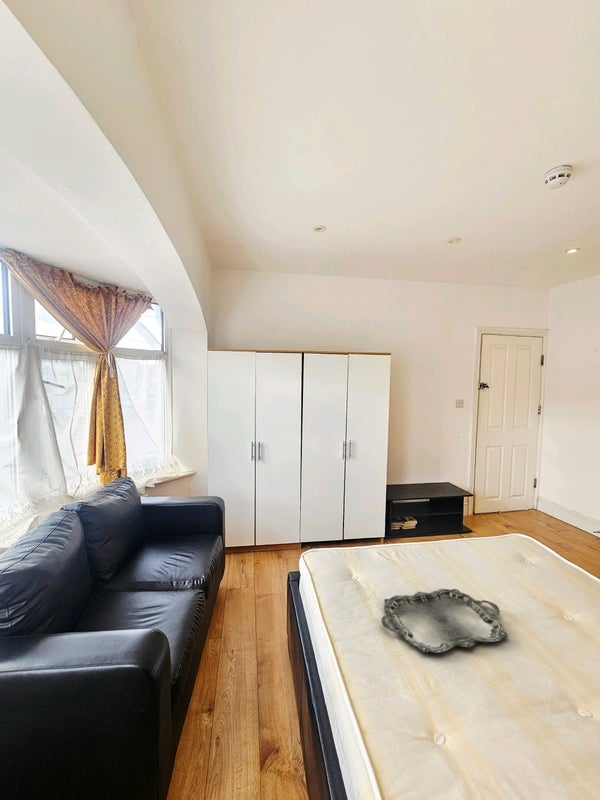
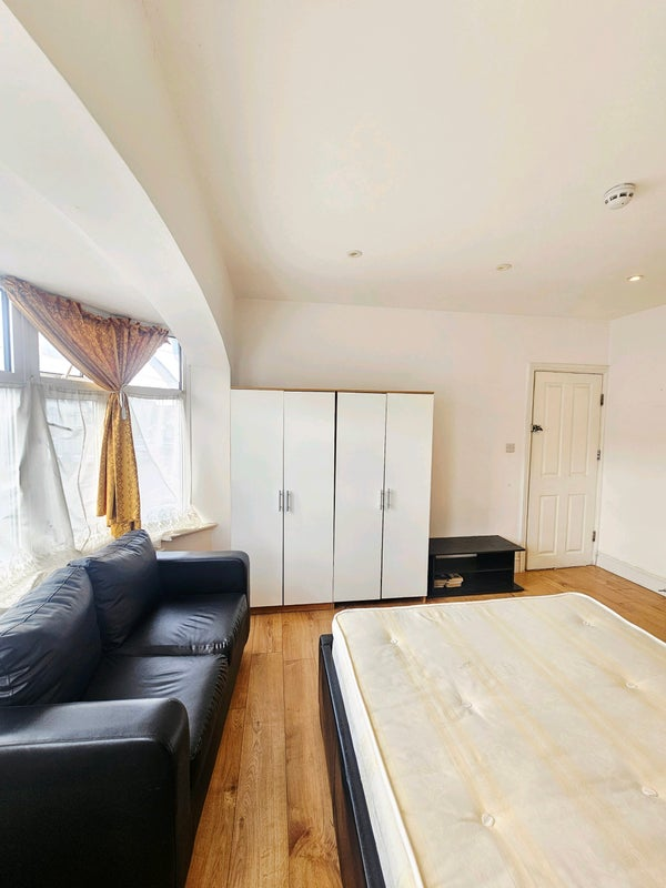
- serving tray [380,588,509,654]
